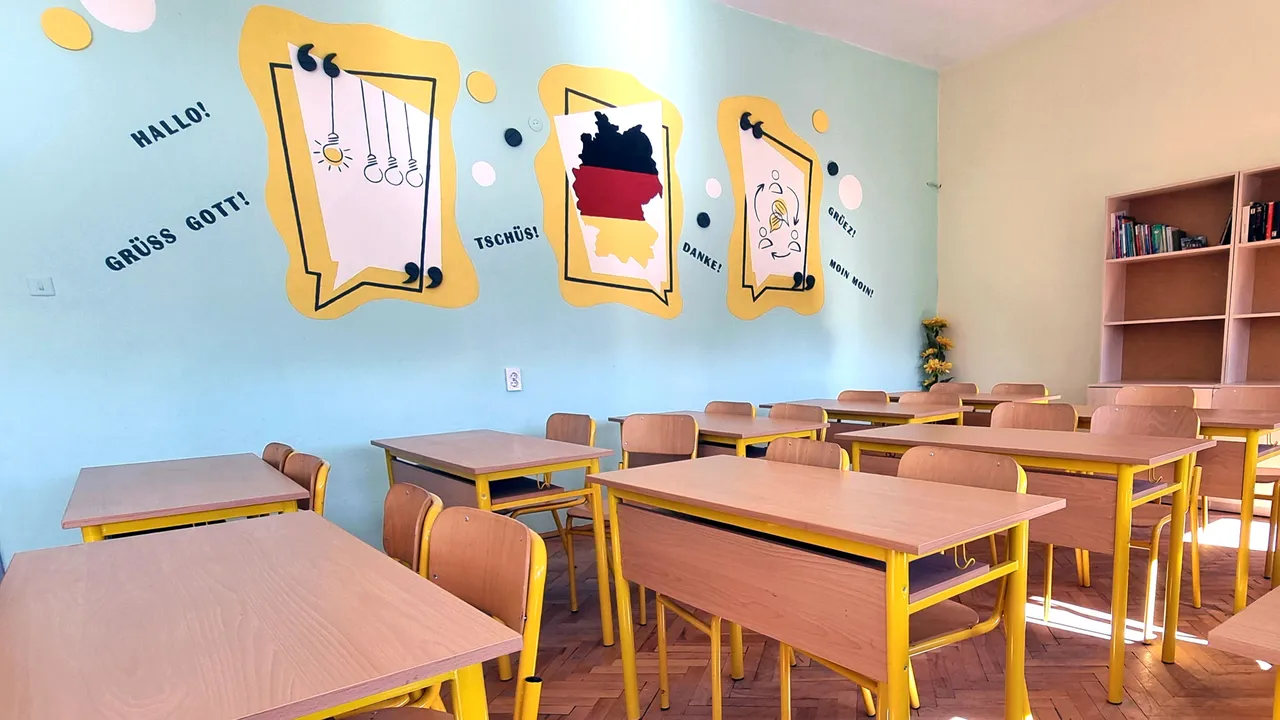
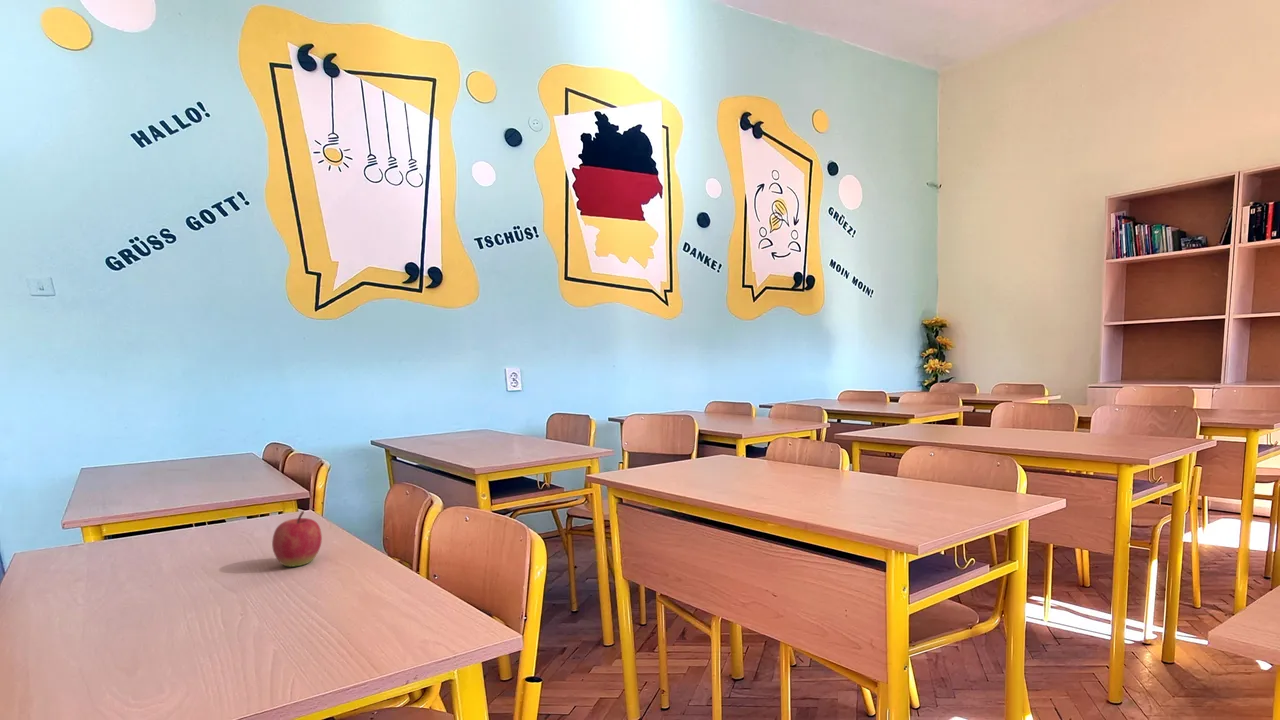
+ apple [271,510,323,568]
